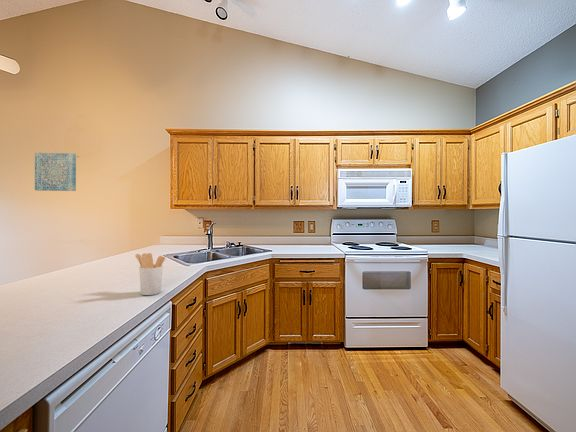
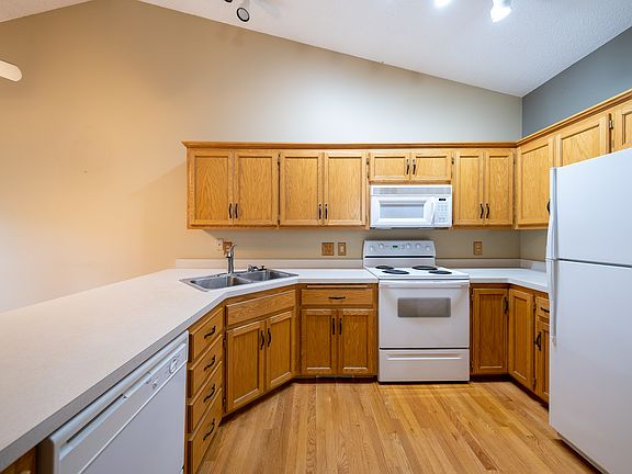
- wall art [34,152,77,192]
- utensil holder [134,252,166,296]
